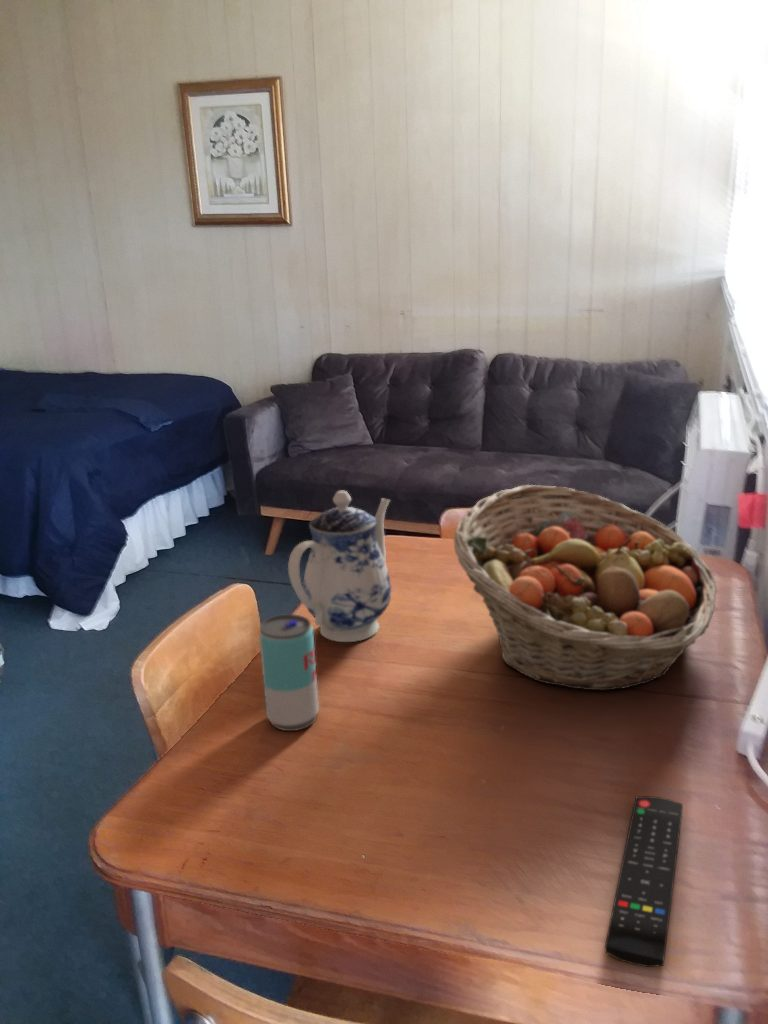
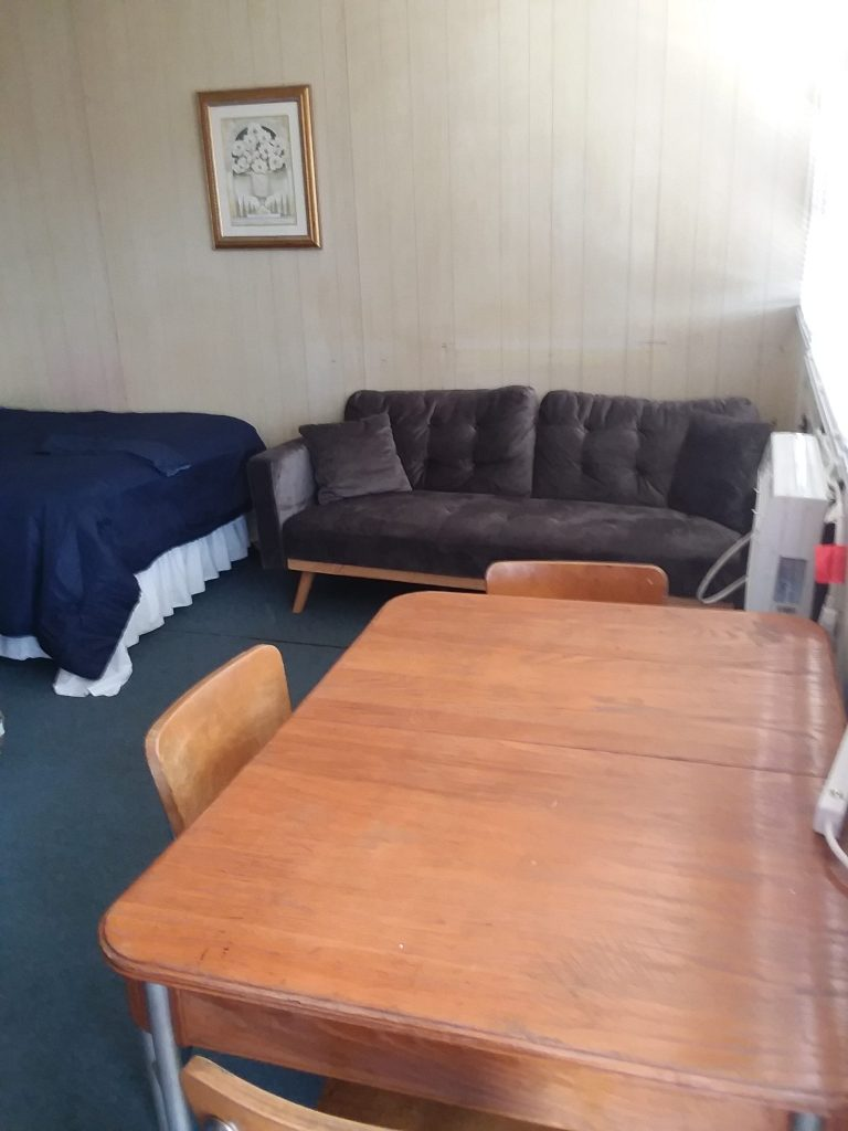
- remote control [604,795,684,968]
- teapot [287,490,393,643]
- beverage can [258,613,320,732]
- fruit basket [453,484,718,692]
